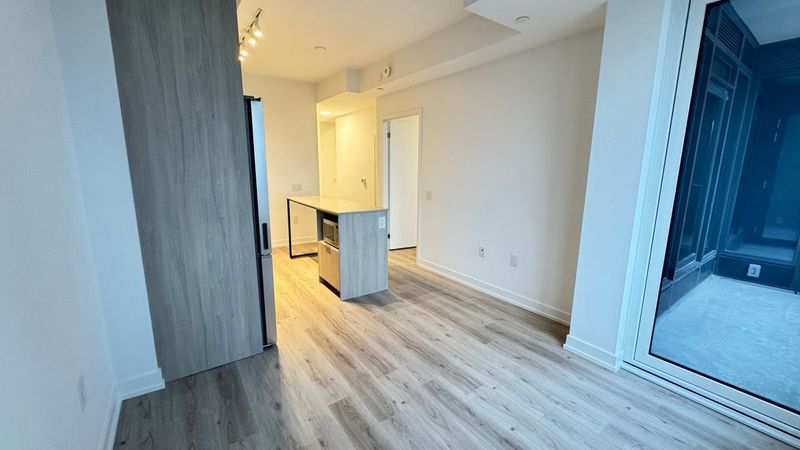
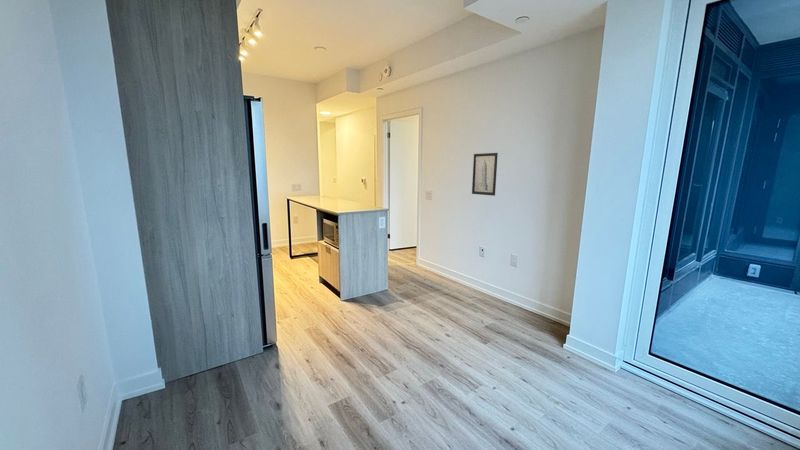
+ wall art [471,152,499,197]
